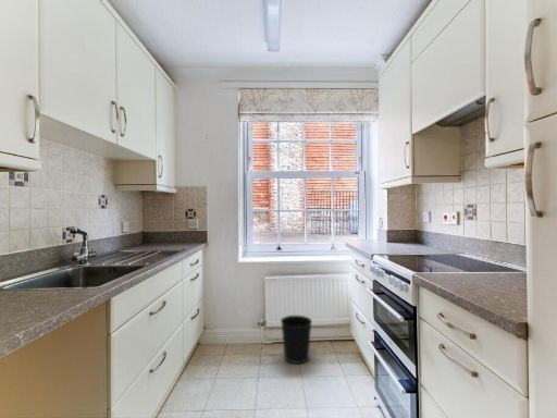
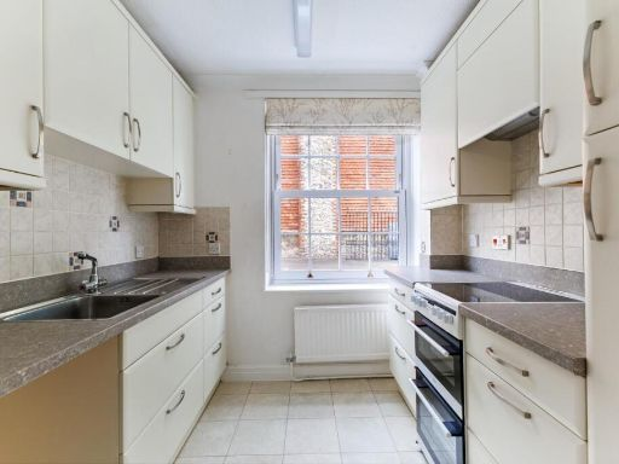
- wastebasket [280,315,313,365]
